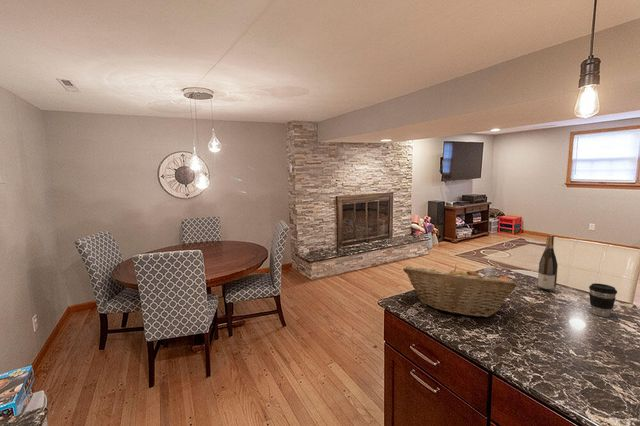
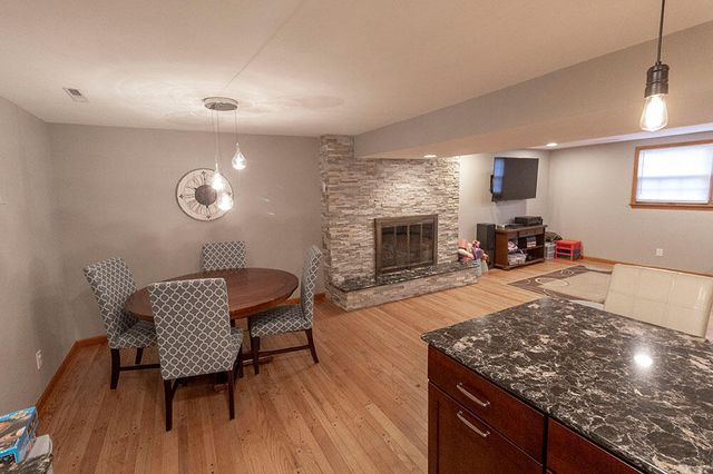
- fruit basket [402,264,518,318]
- wine bottle [537,234,559,293]
- coffee cup [588,282,618,318]
